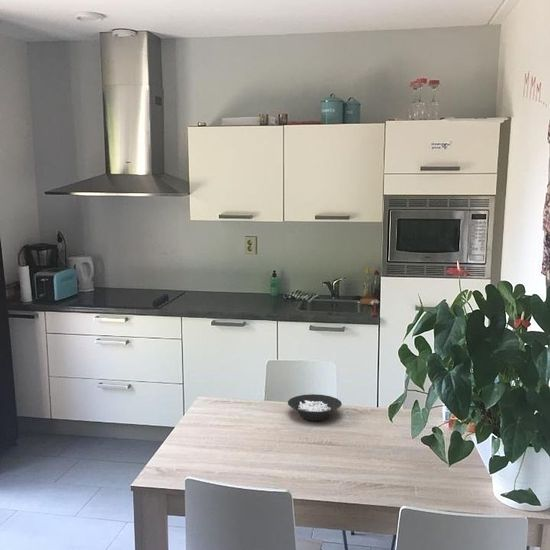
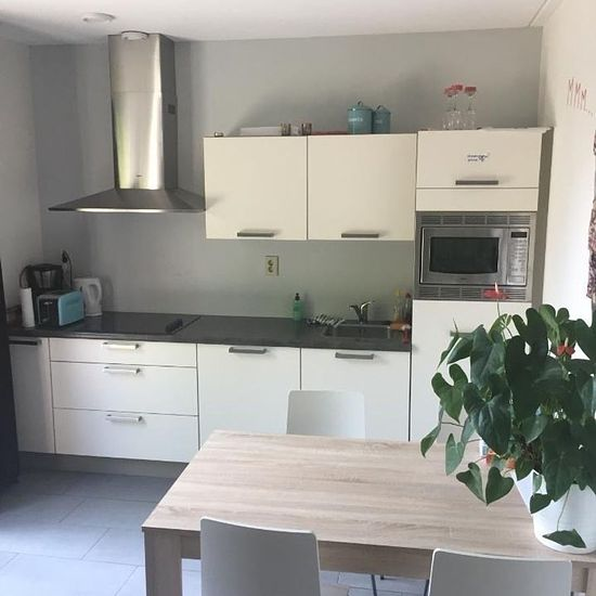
- cereal bowl [287,393,343,422]
